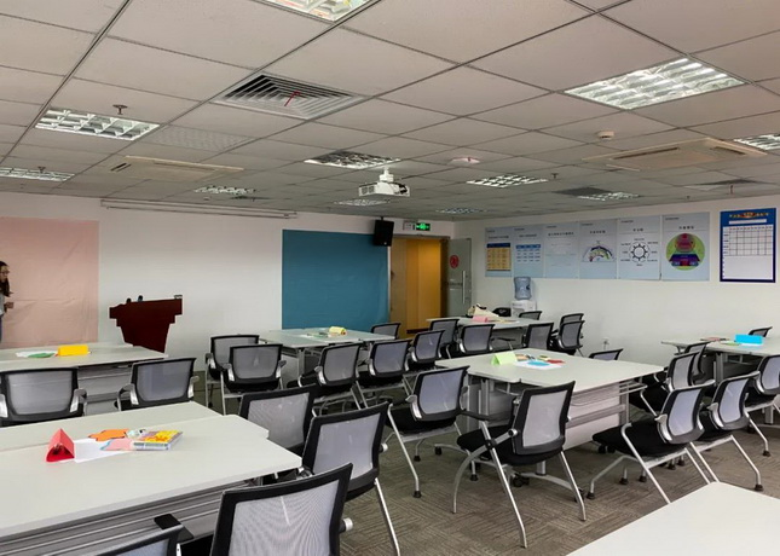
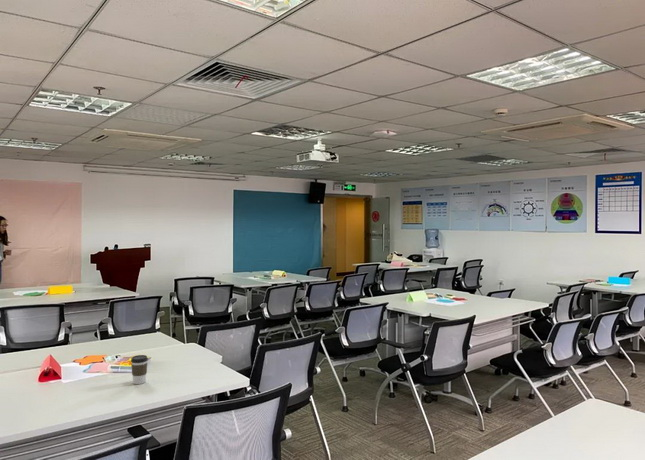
+ coffee cup [130,354,149,385]
